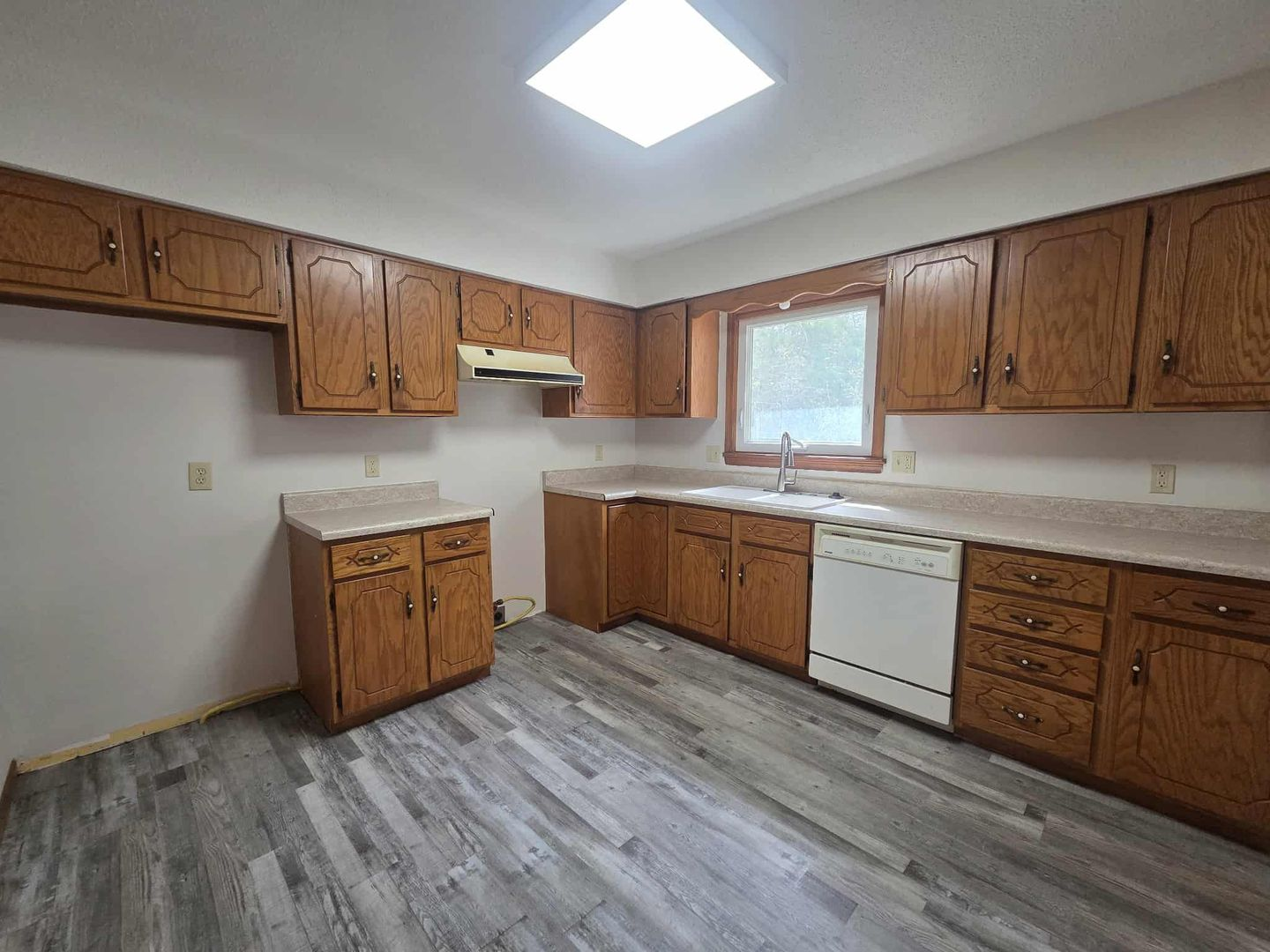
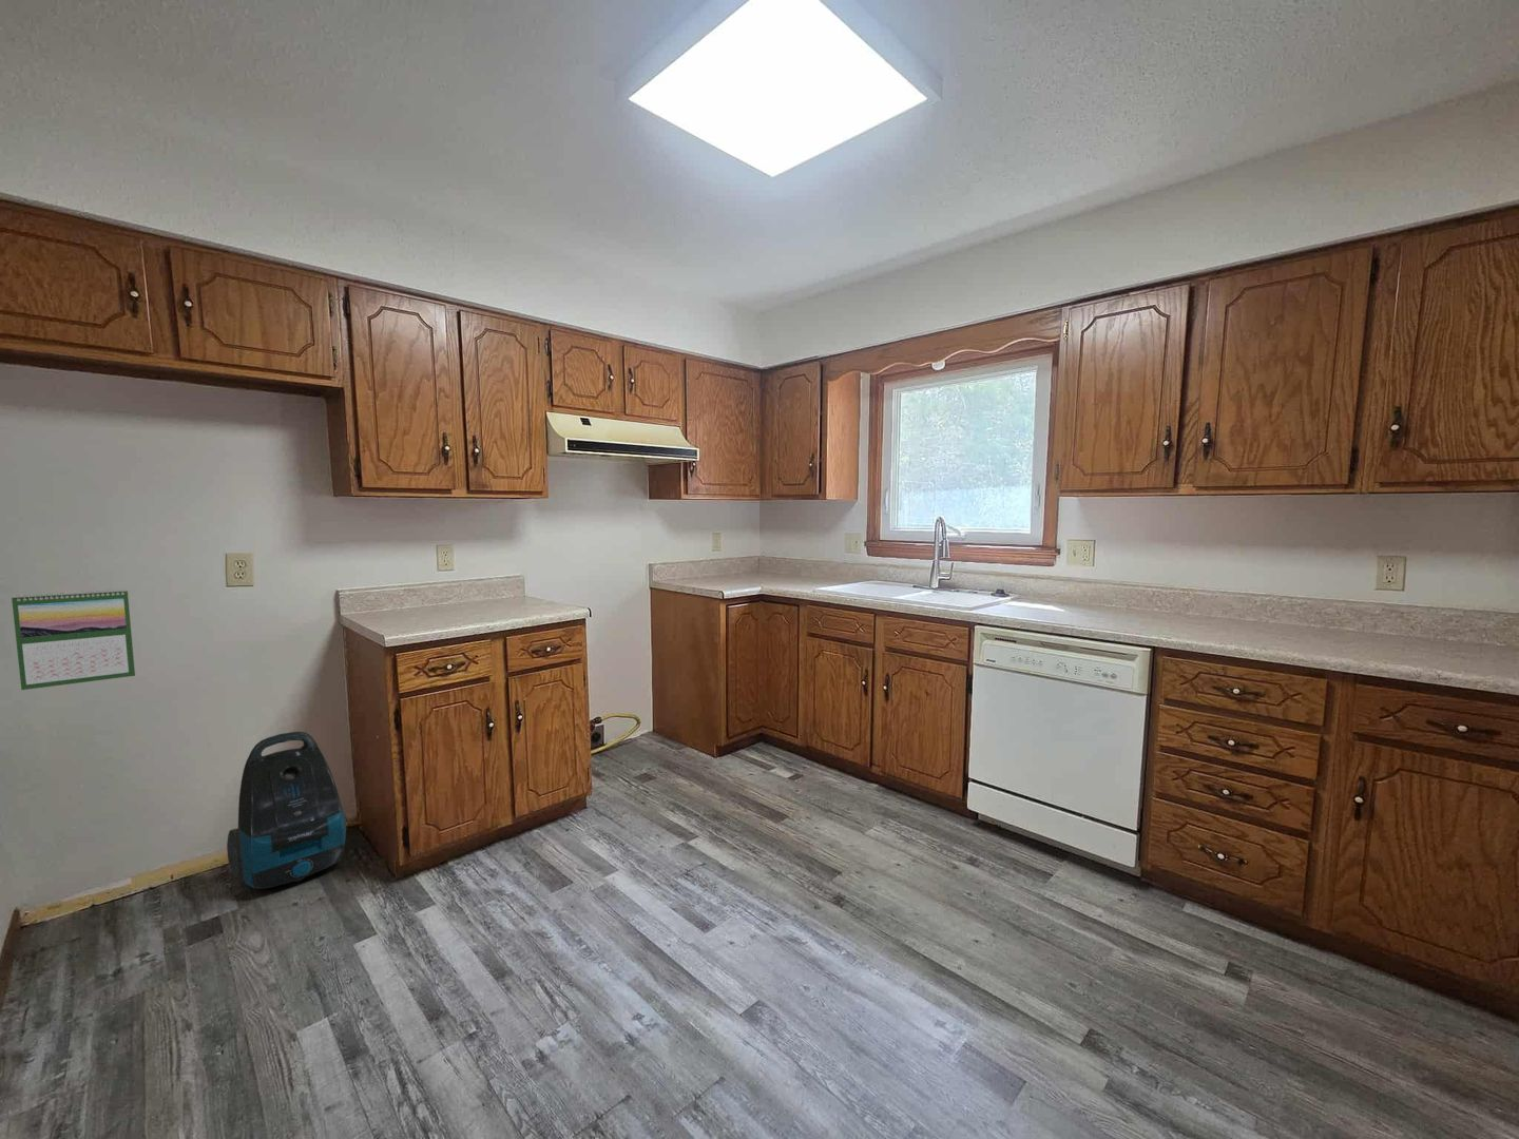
+ calendar [11,587,136,690]
+ vacuum cleaner [226,731,347,890]
